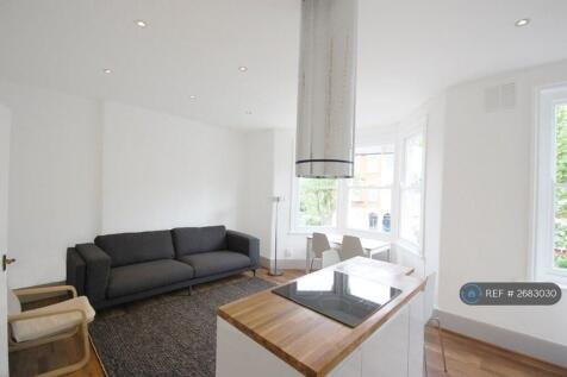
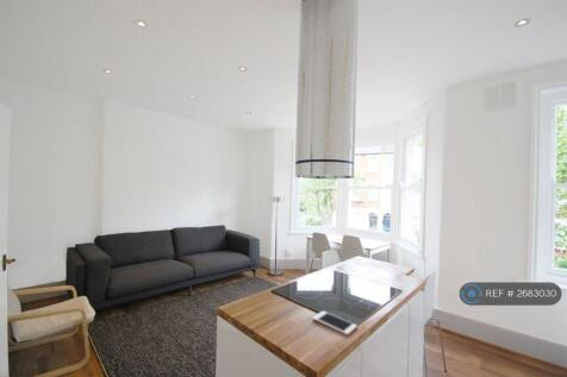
+ cell phone [311,309,359,337]
